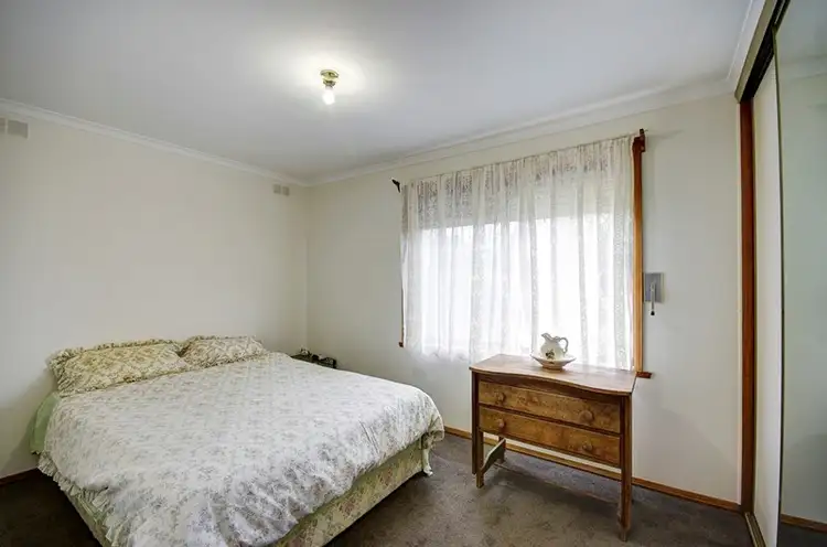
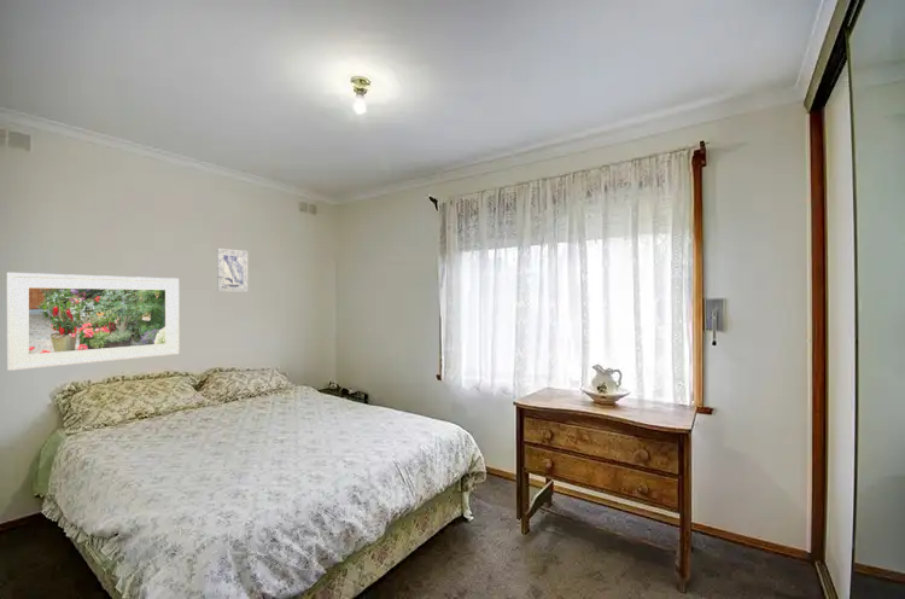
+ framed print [6,272,180,372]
+ wall art [216,248,249,293]
